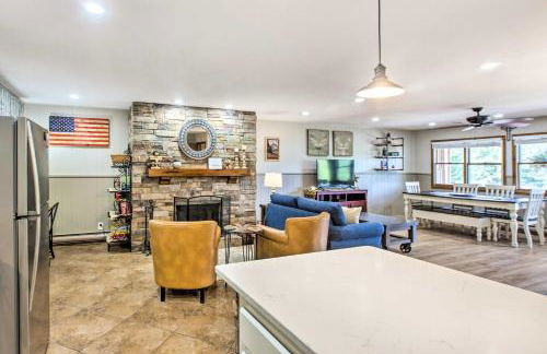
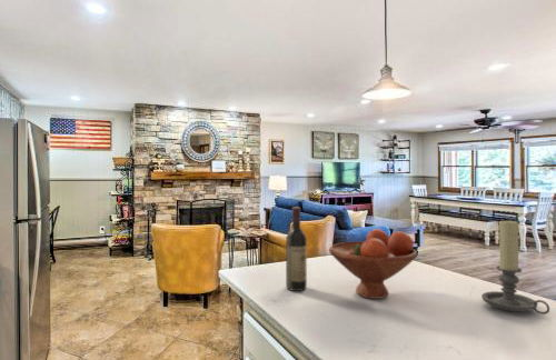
+ fruit bowl [328,228,419,300]
+ candle holder [480,219,550,316]
+ wine bottle [285,206,308,292]
